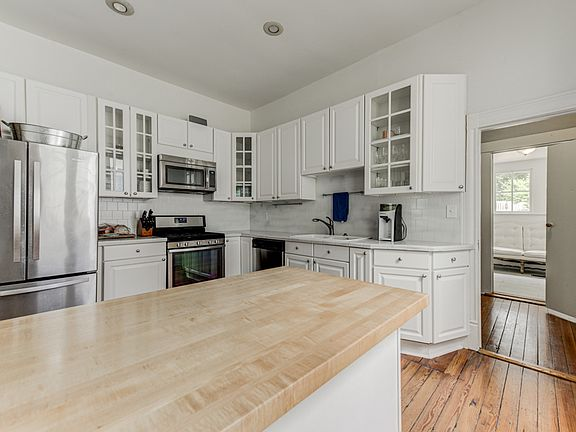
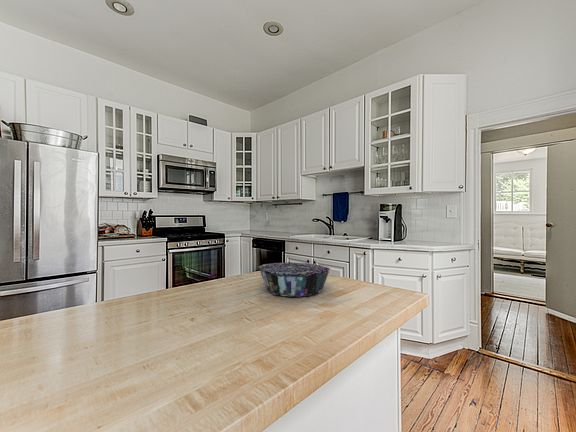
+ decorative bowl [257,261,331,298]
